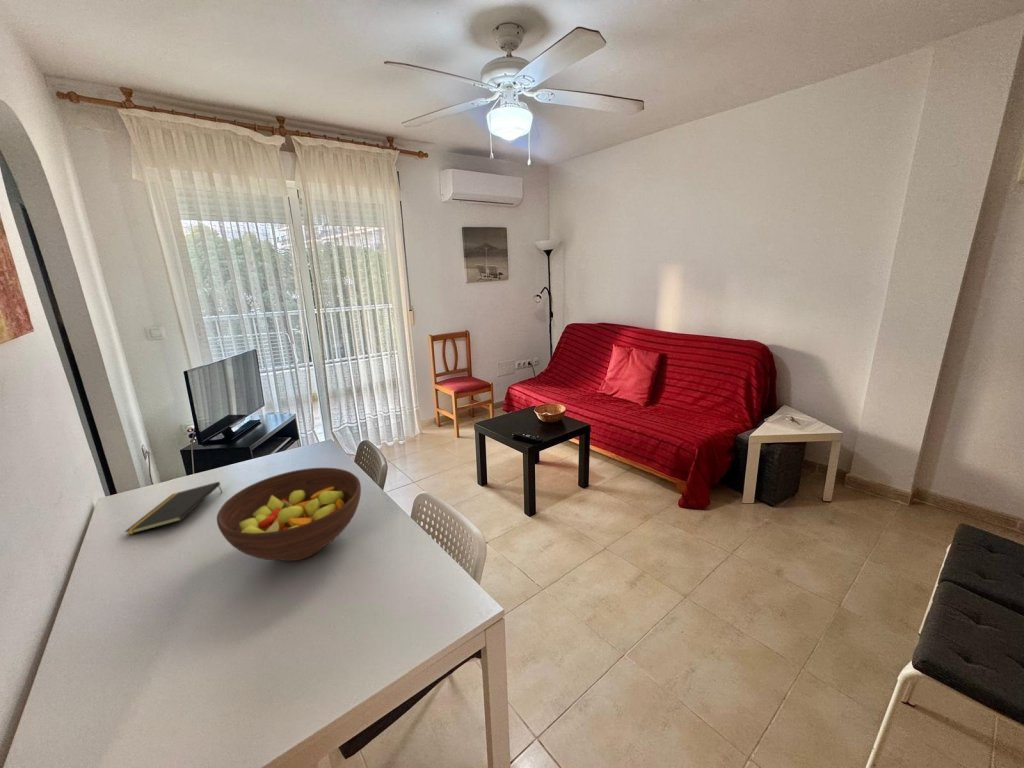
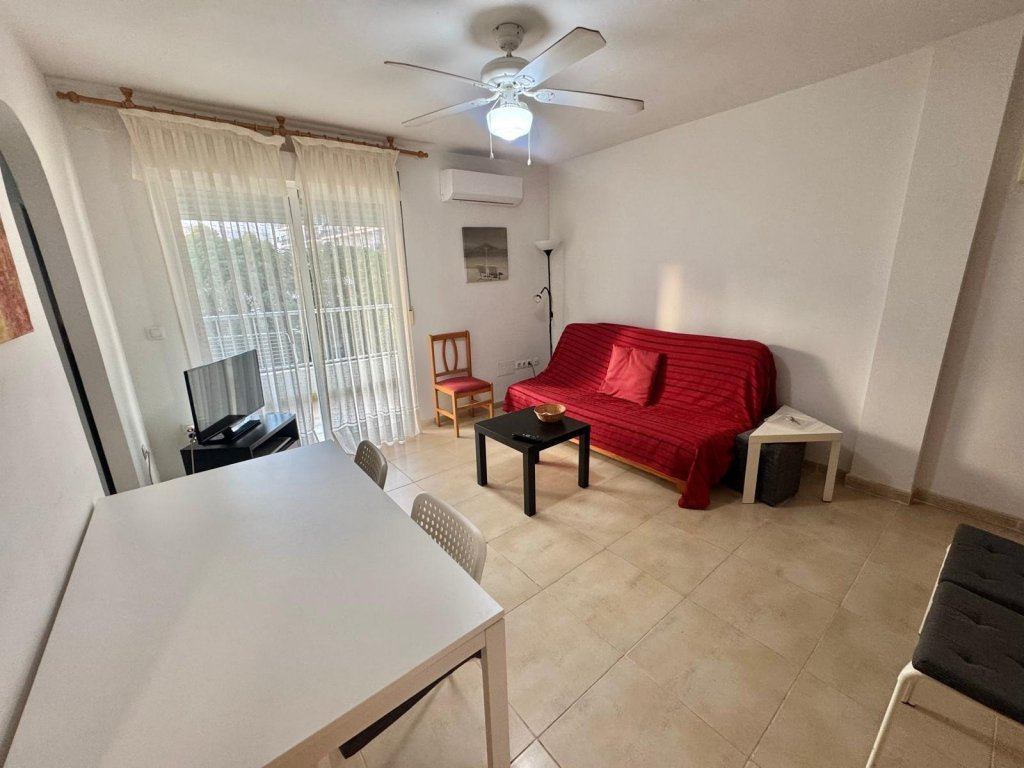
- notepad [124,481,223,536]
- fruit bowl [216,467,362,562]
